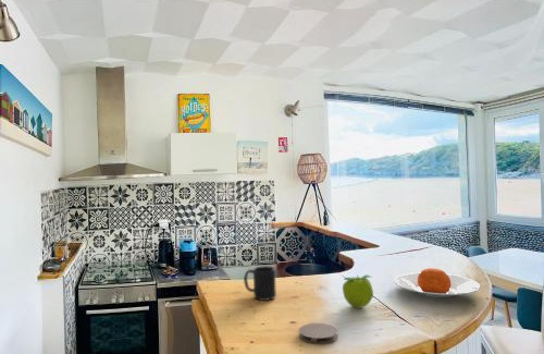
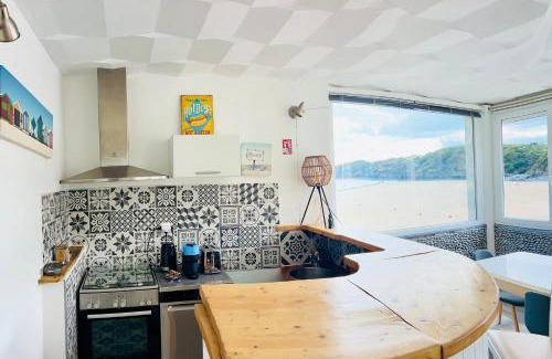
- mug [243,265,277,302]
- fruit [342,273,374,309]
- plate [393,267,482,298]
- coaster [298,322,338,345]
